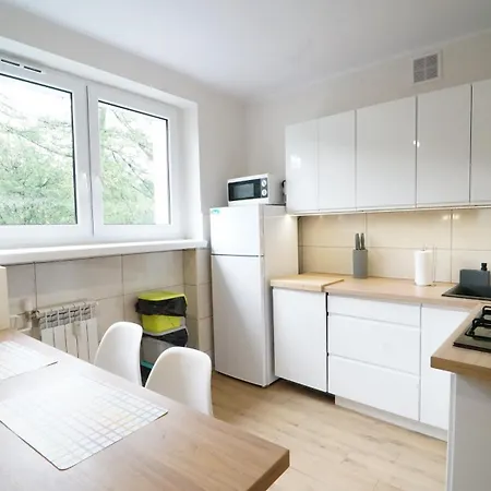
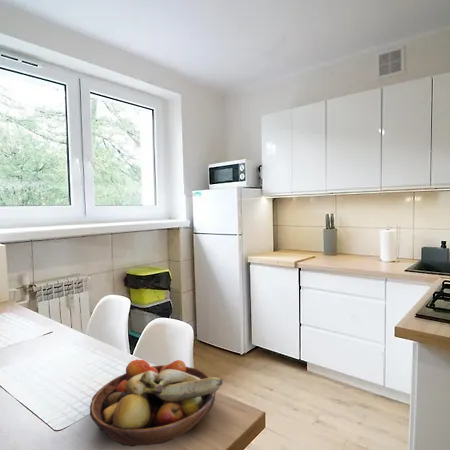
+ fruit bowl [89,359,223,448]
